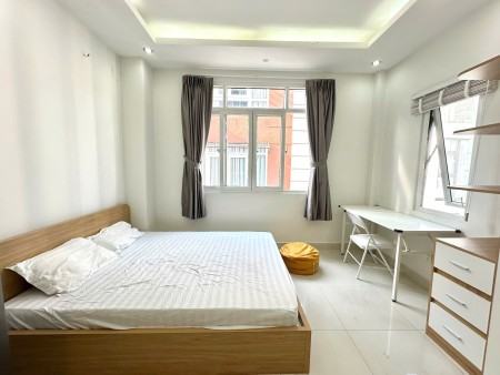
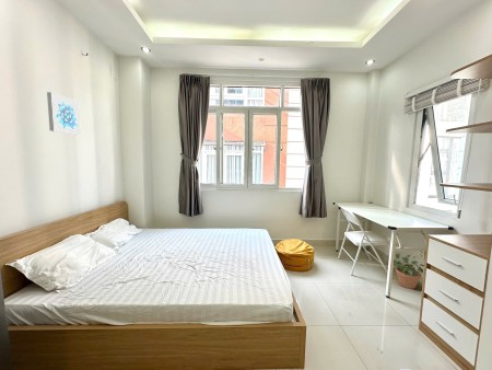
+ wall art [46,91,82,136]
+ potted plant [393,252,425,290]
